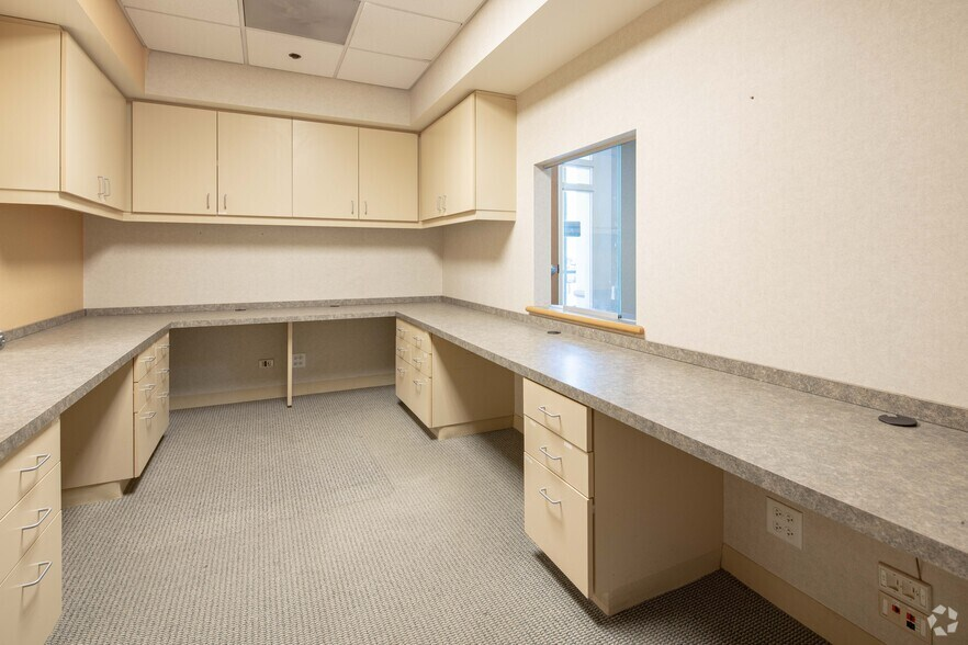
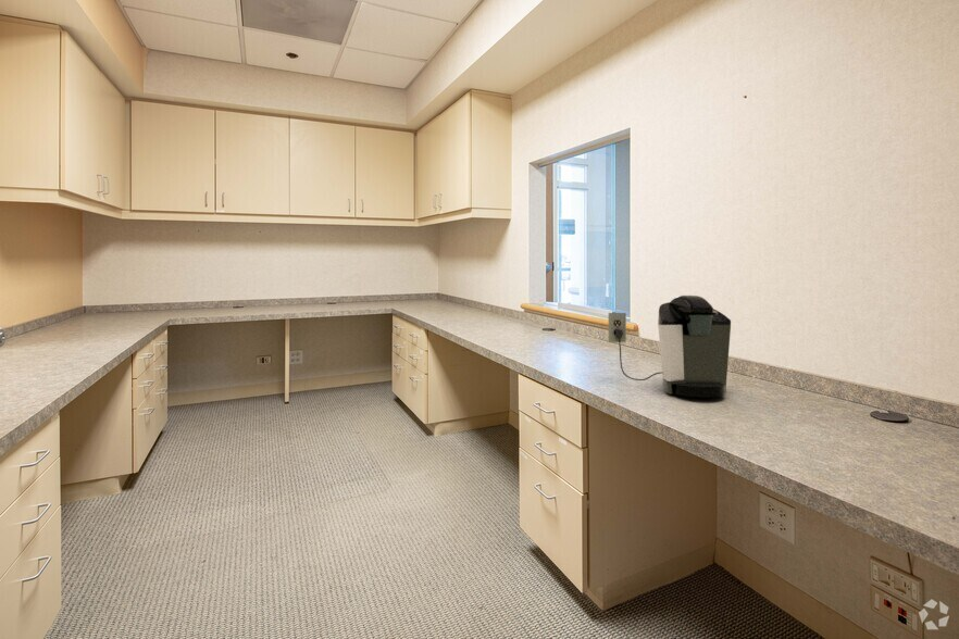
+ coffee maker [608,295,732,398]
